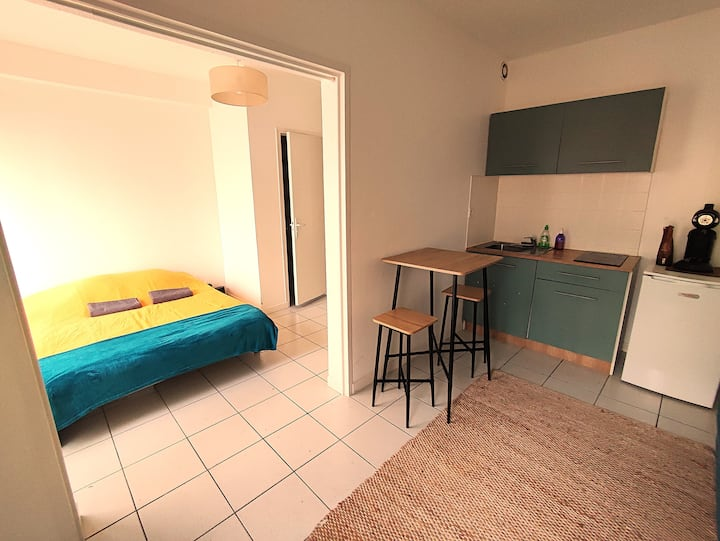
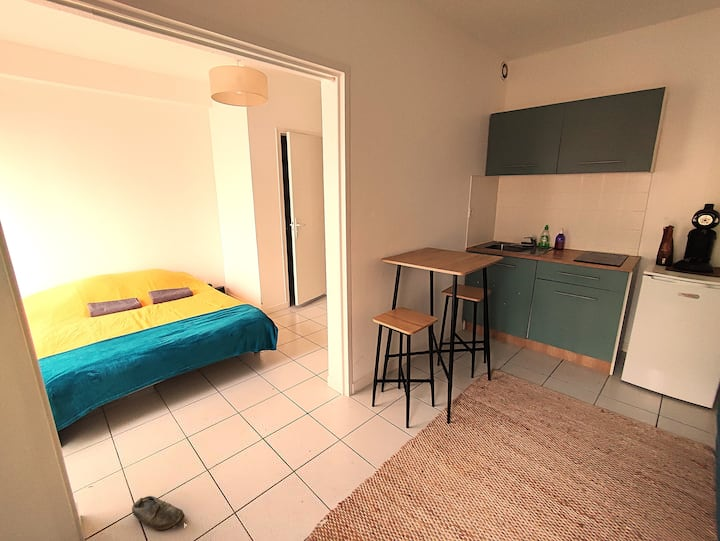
+ shoe [131,495,186,532]
